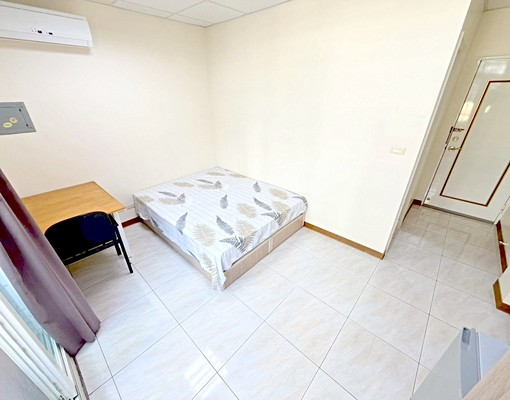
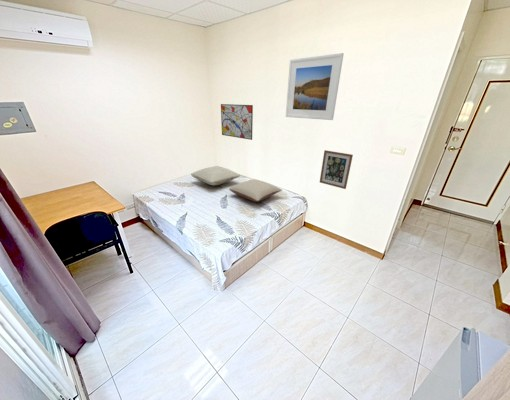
+ wall art [220,103,254,141]
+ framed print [285,52,345,121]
+ pillow [228,178,283,203]
+ pillow [190,165,241,187]
+ wall art [319,149,354,190]
